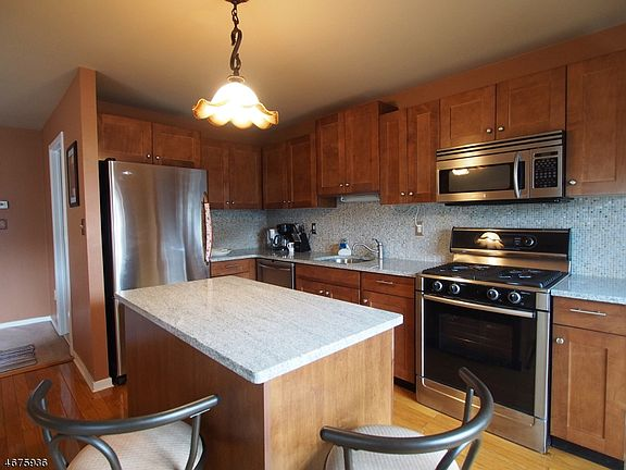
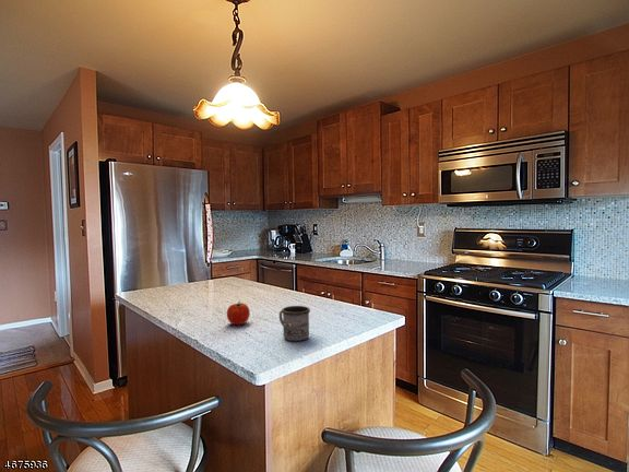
+ fruit [226,300,251,326]
+ mug [278,305,311,342]
